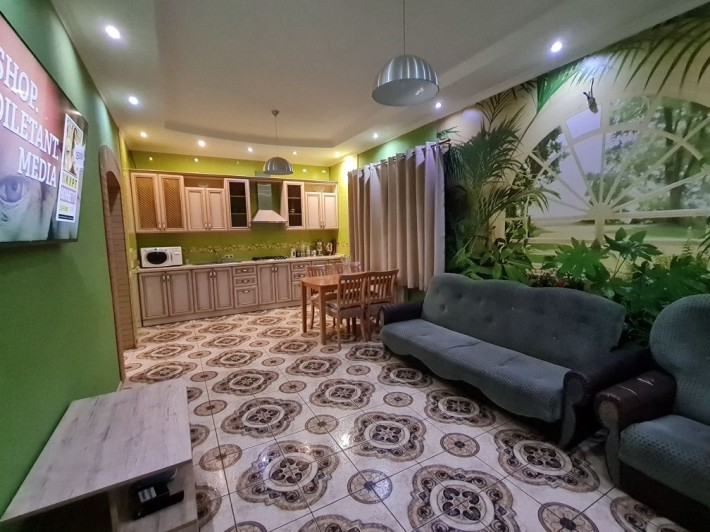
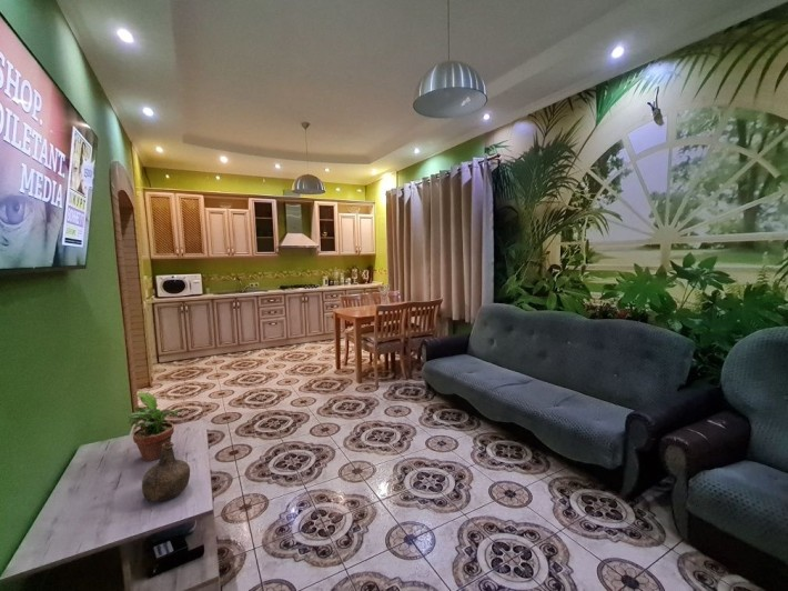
+ potted plant [128,391,188,462]
+ bottle [141,441,191,502]
